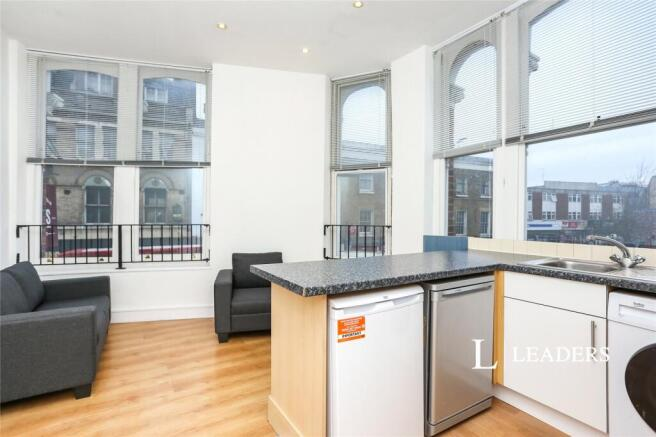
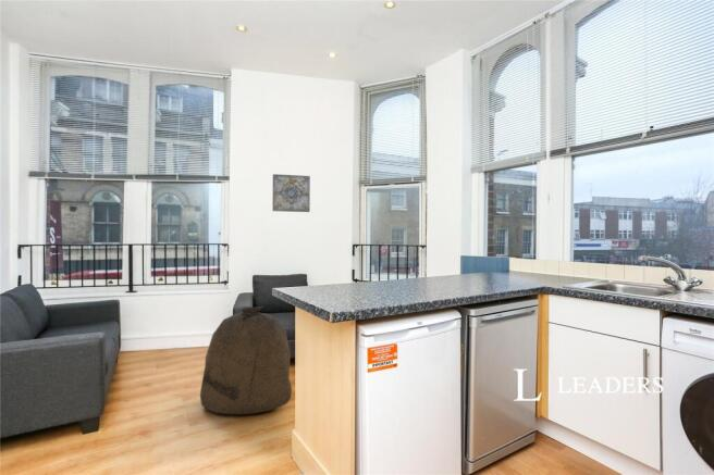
+ bag [199,305,293,415]
+ wall art [271,173,311,213]
